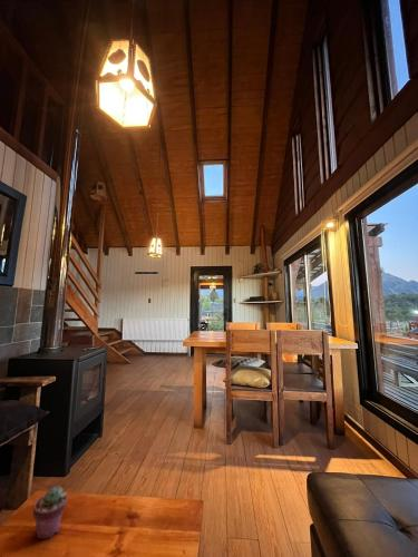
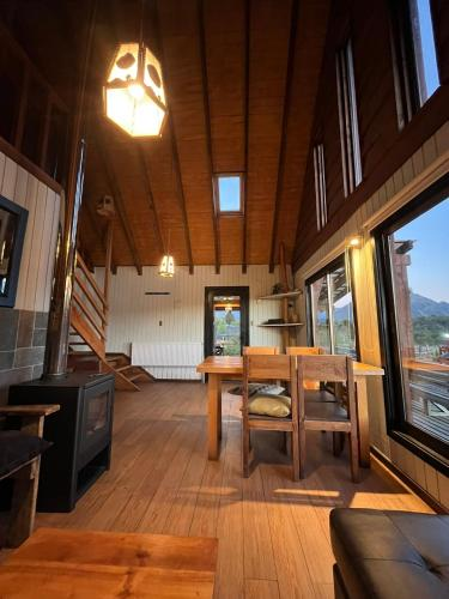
- potted succulent [32,485,69,540]
